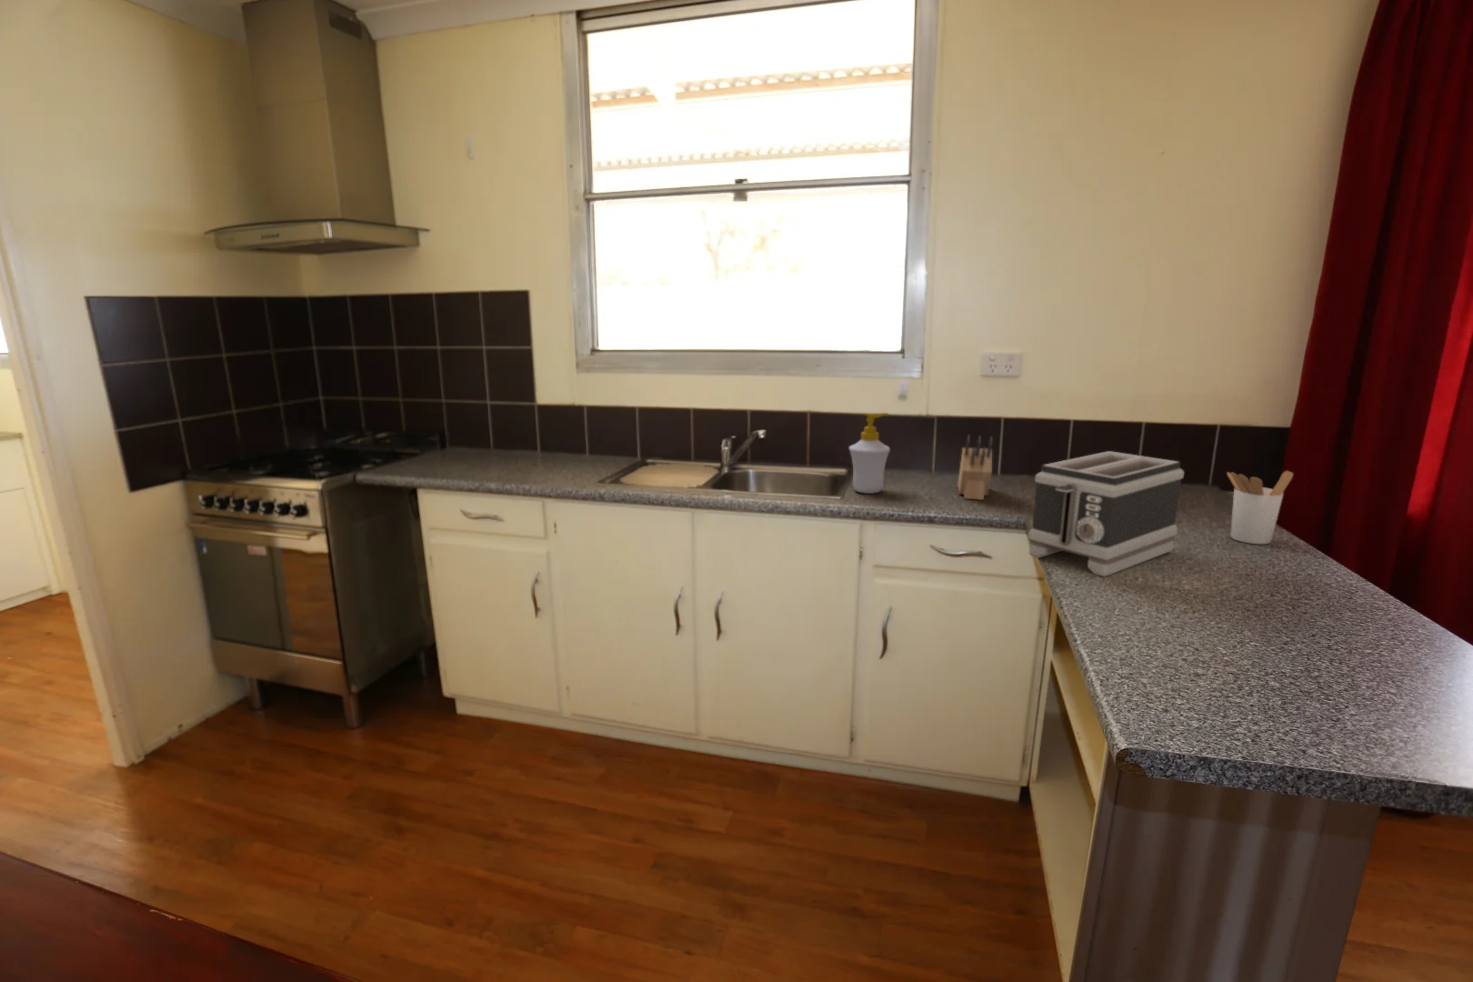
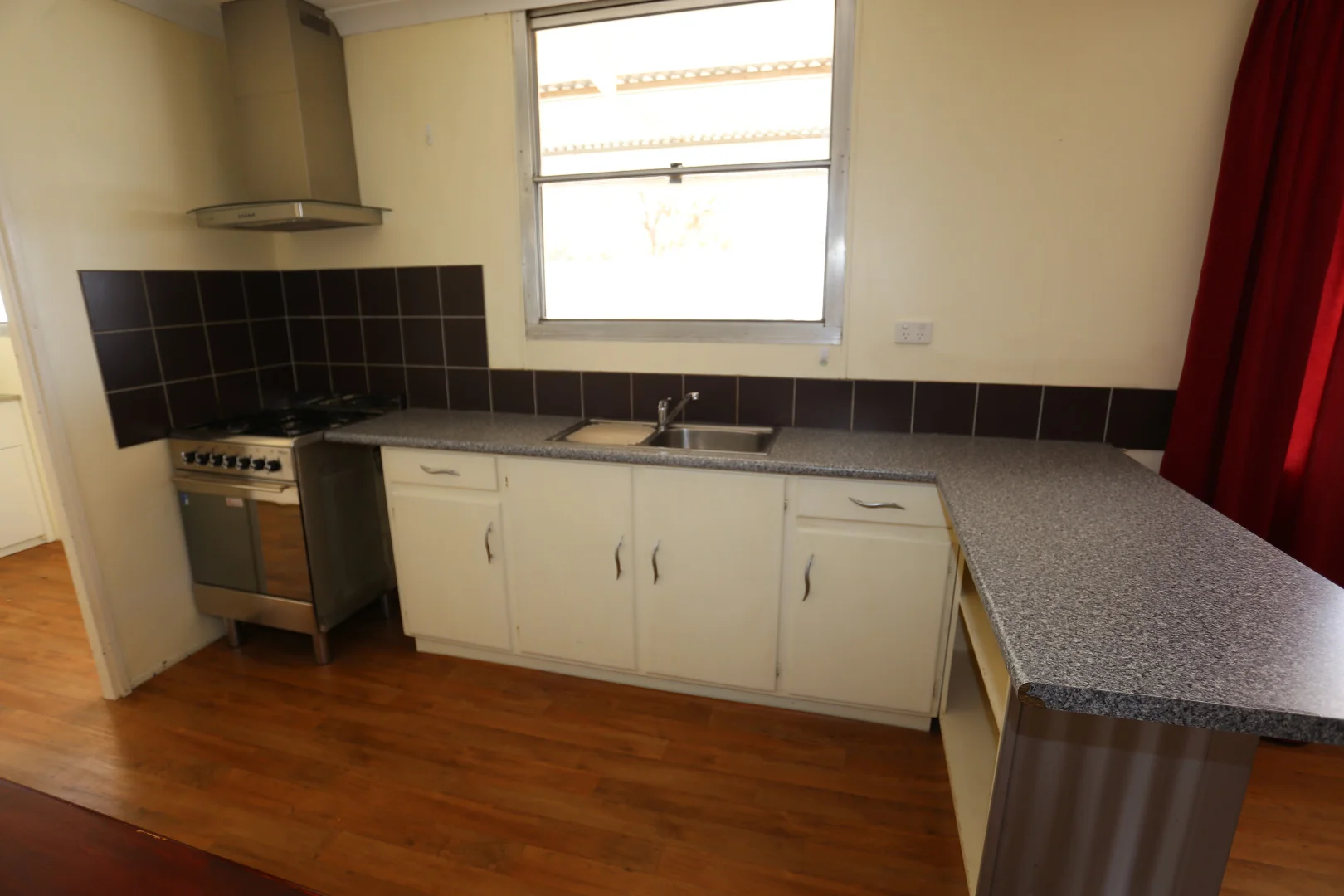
- toaster [1027,450,1185,578]
- utensil holder [1226,470,1294,545]
- knife block [958,434,994,501]
- soap bottle [848,412,891,494]
